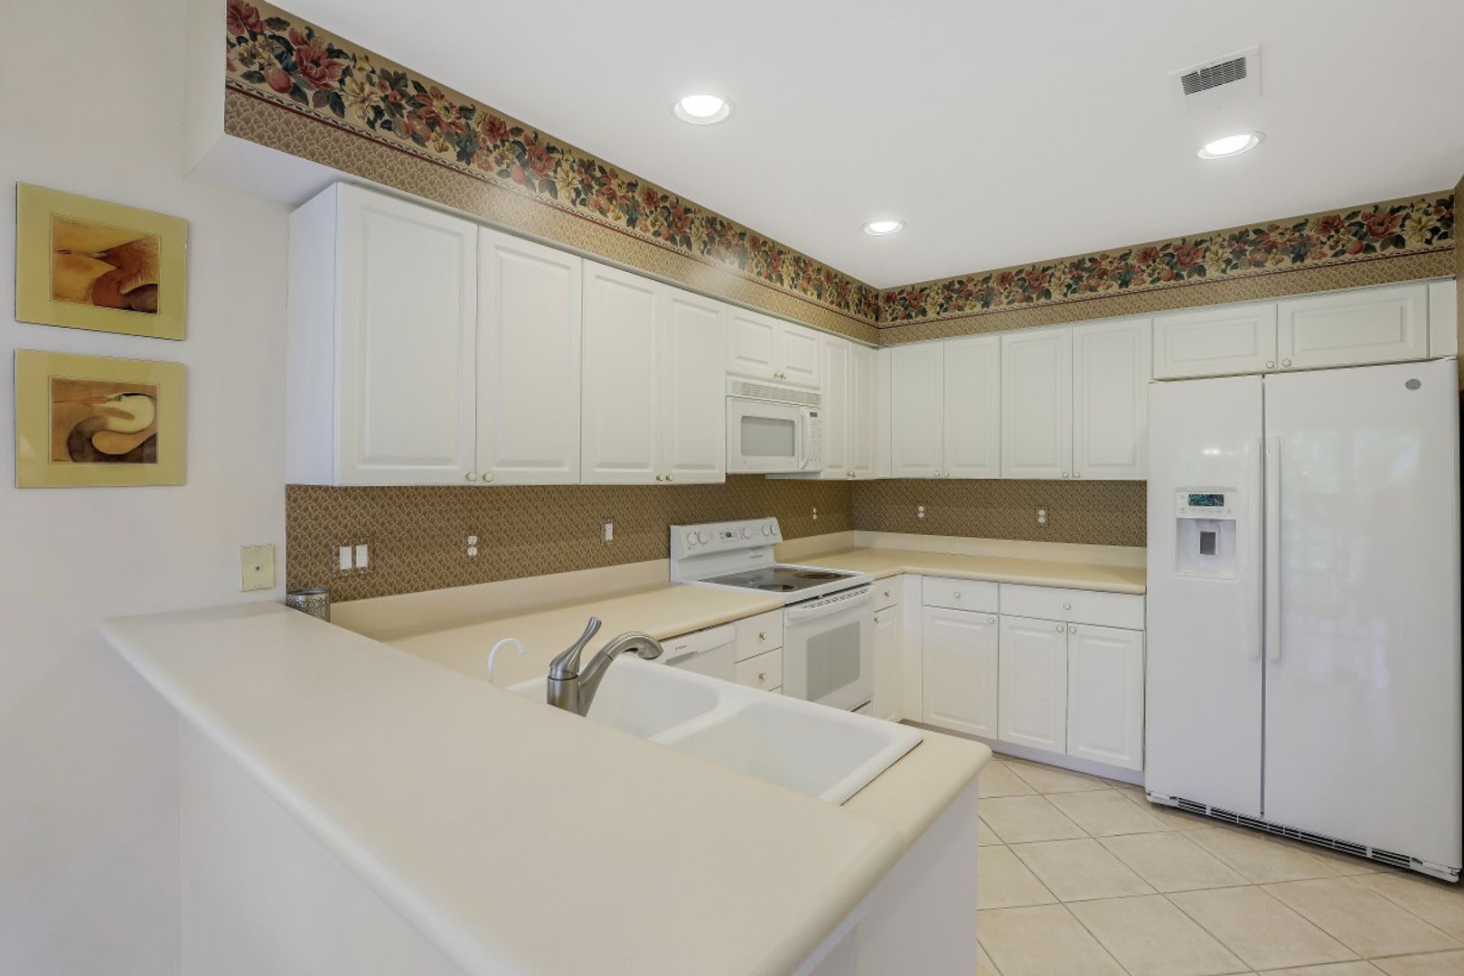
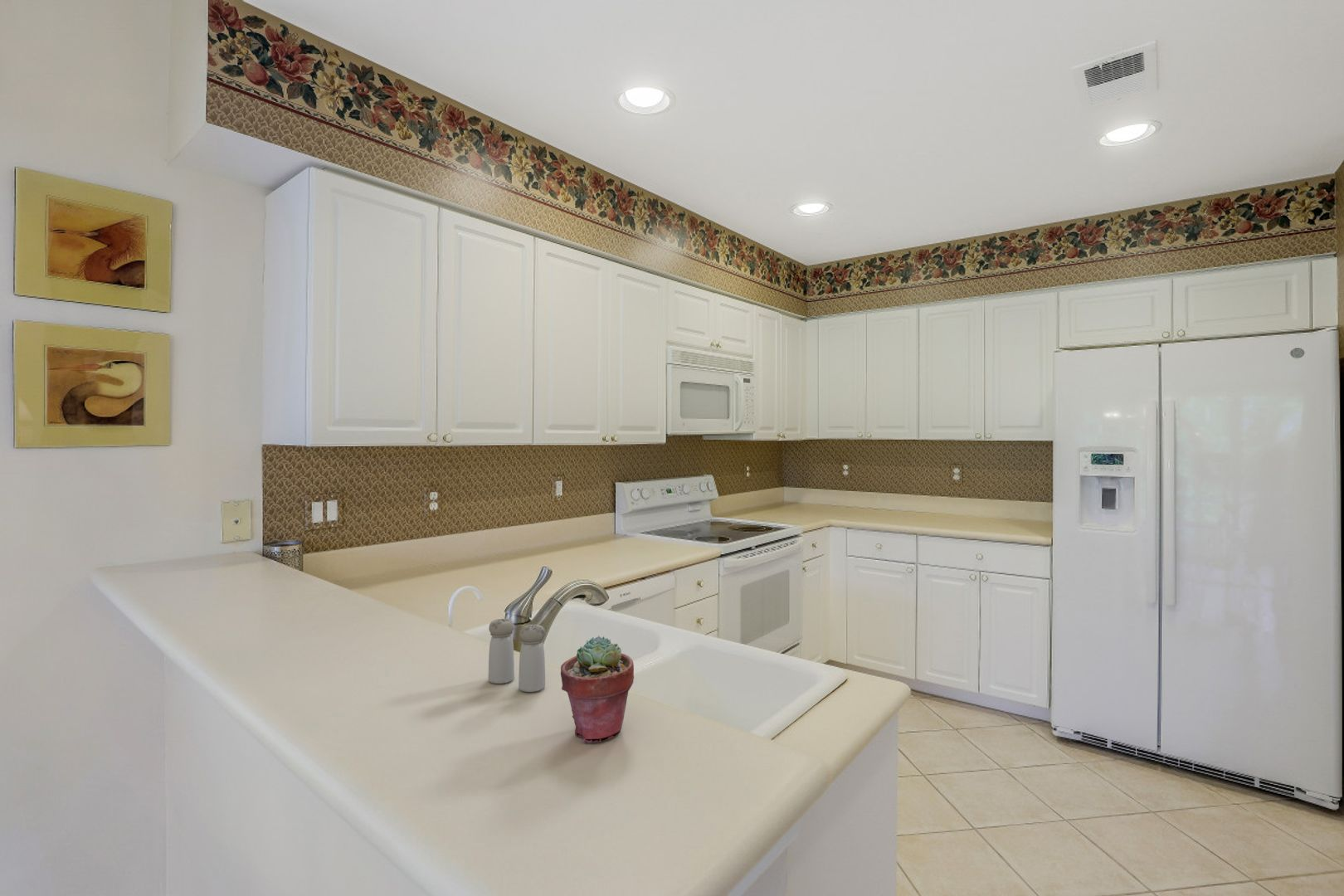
+ potted succulent [560,635,635,743]
+ salt and pepper shaker [488,618,546,693]
